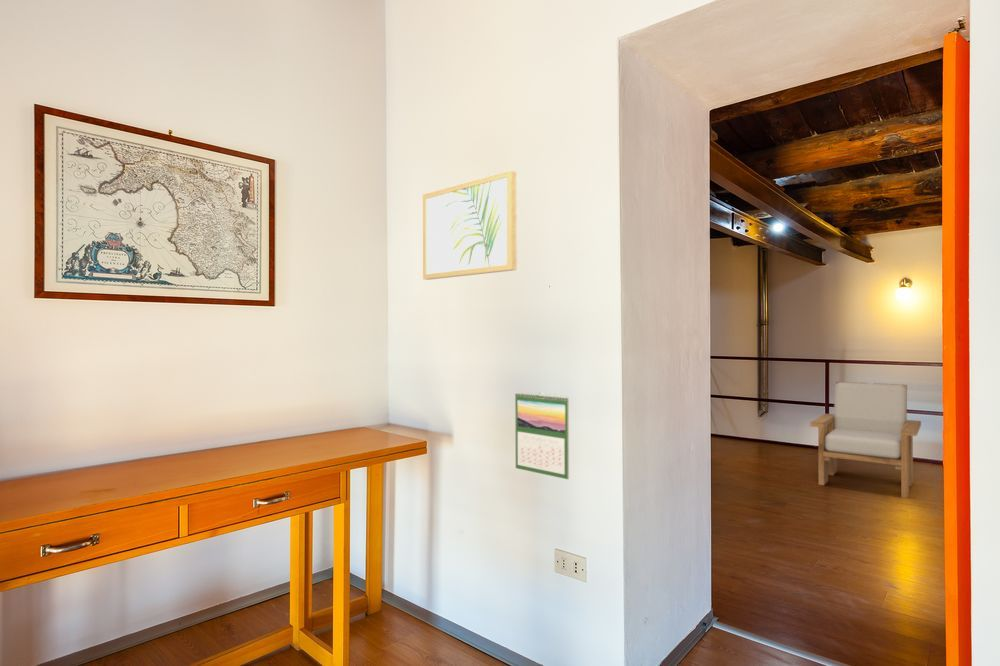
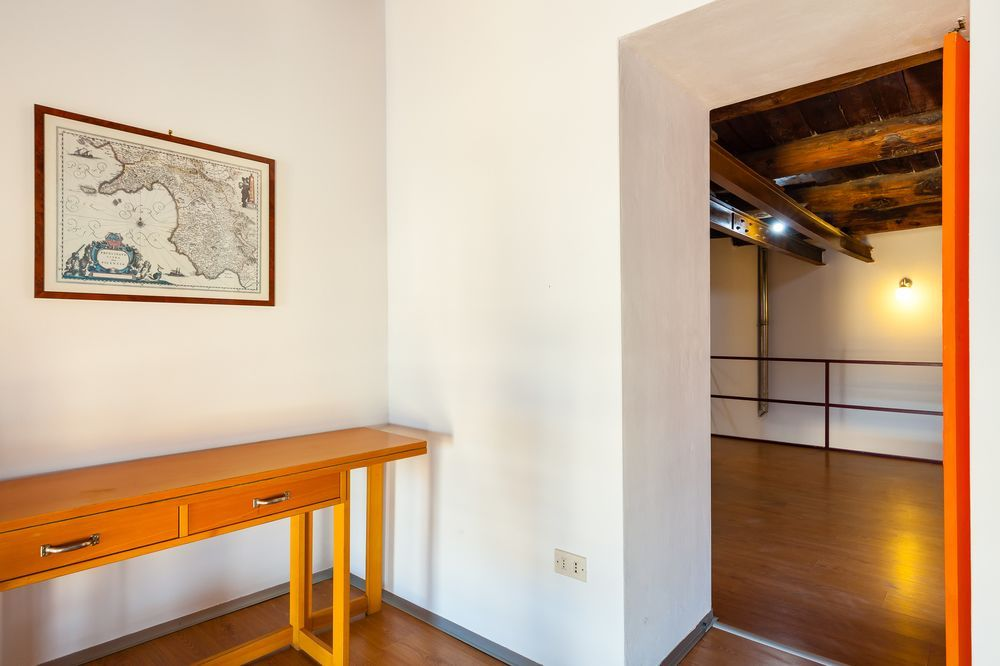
- wall art [422,170,518,281]
- armchair [810,381,922,499]
- calendar [514,390,570,480]
